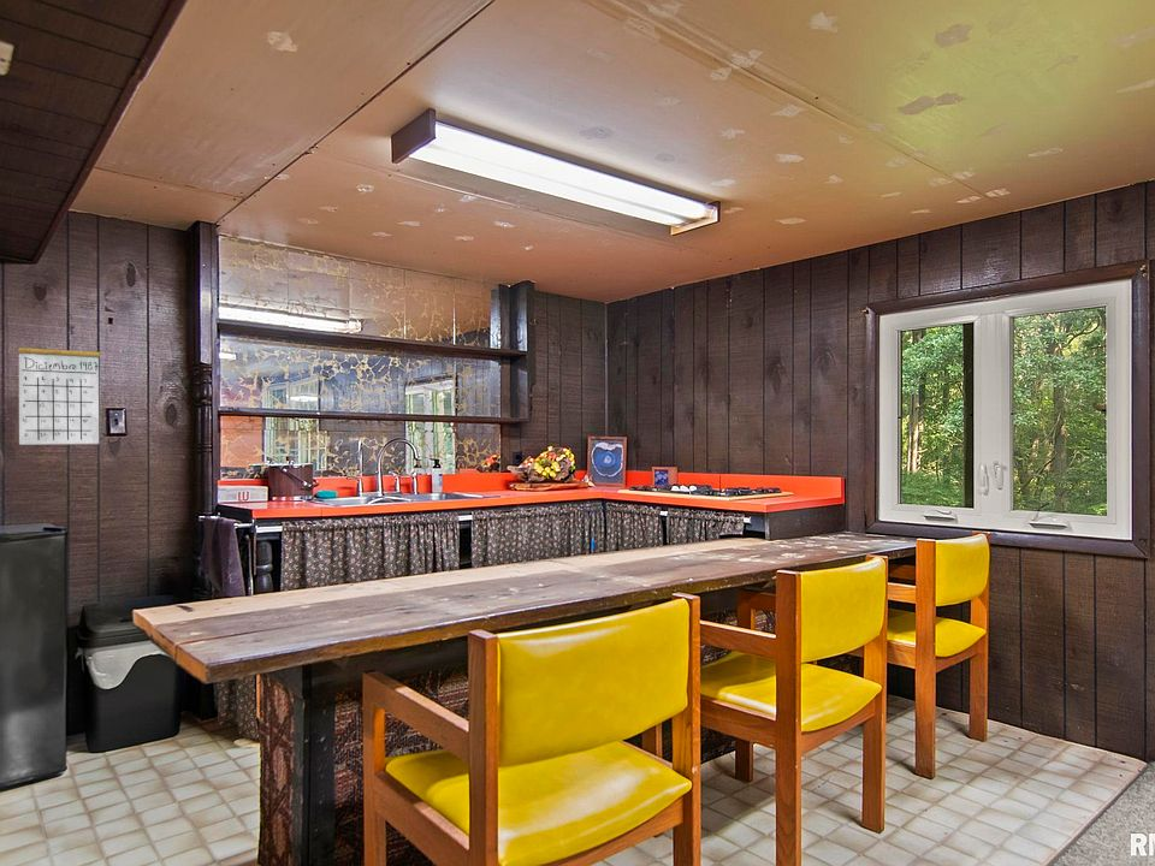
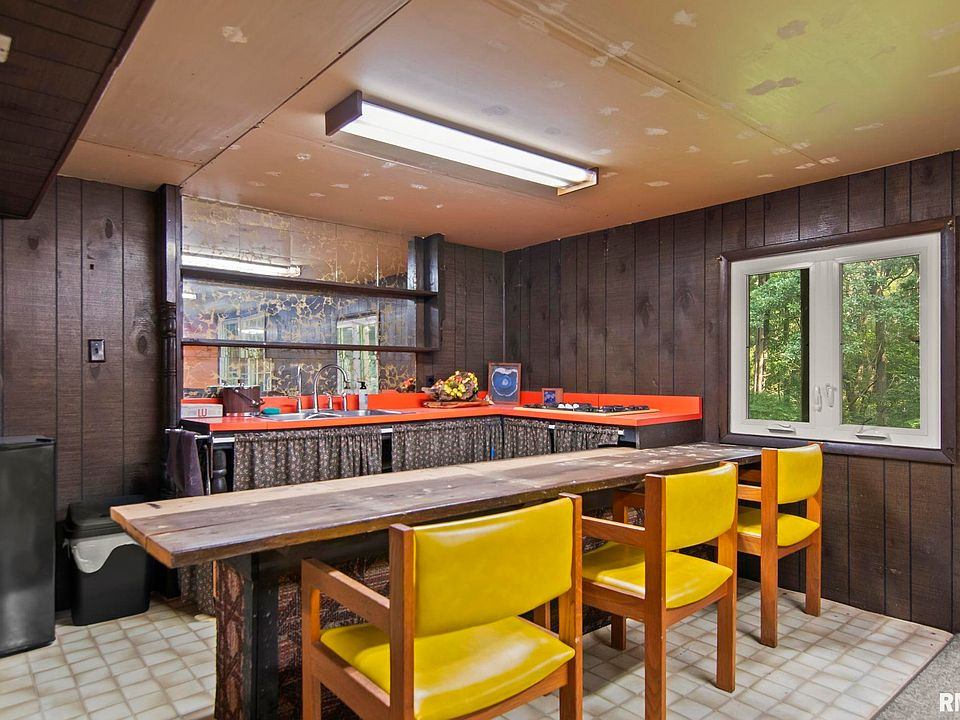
- calendar [17,327,101,446]
